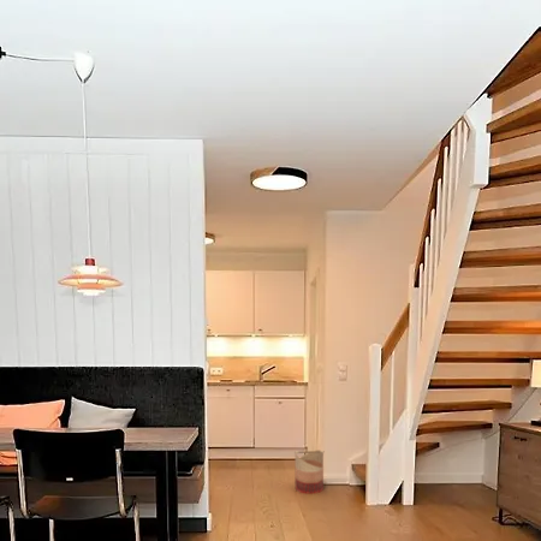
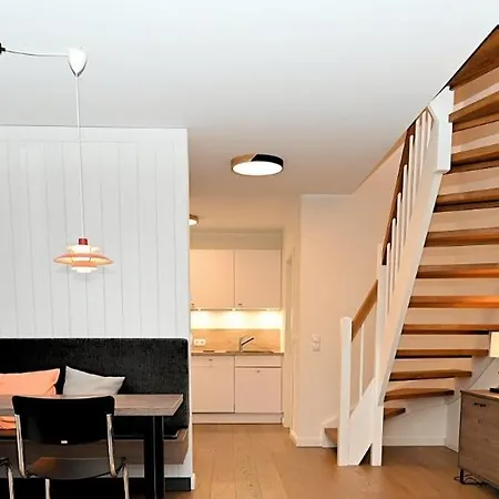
- basket [293,450,325,494]
